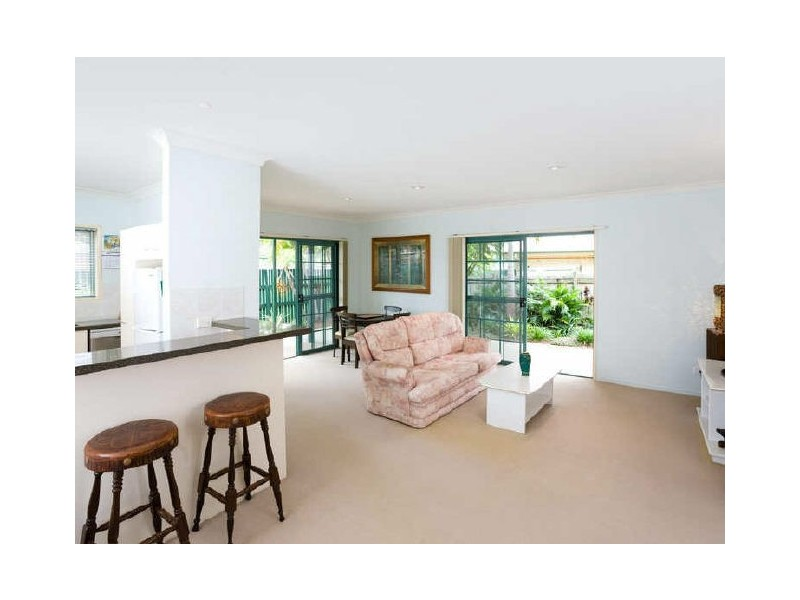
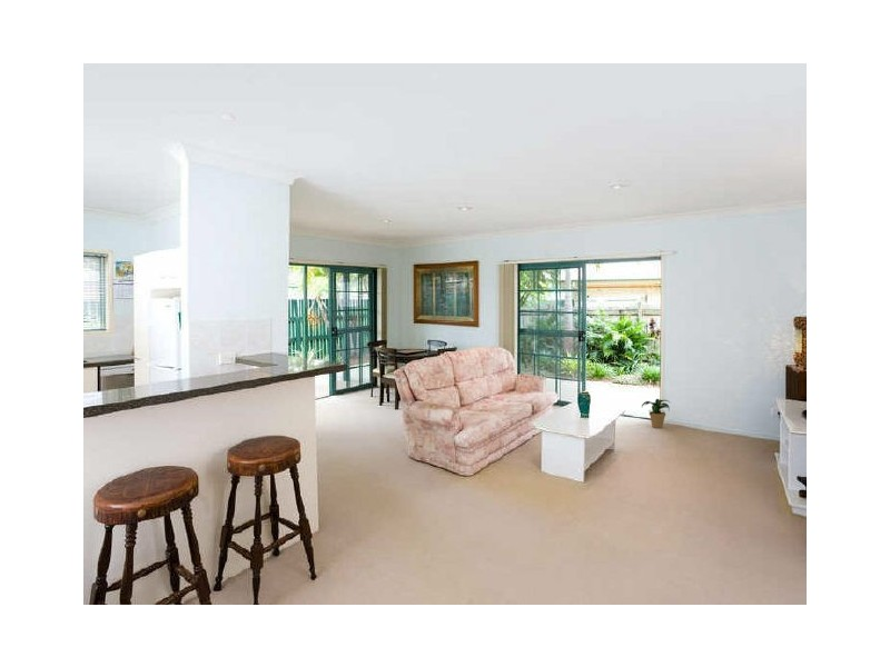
+ potted plant [641,398,671,429]
